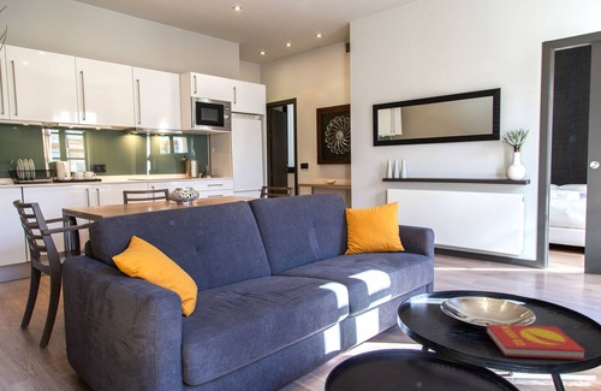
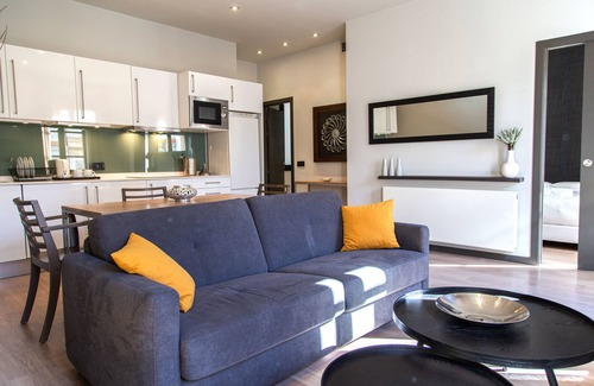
- book [486,324,587,361]
